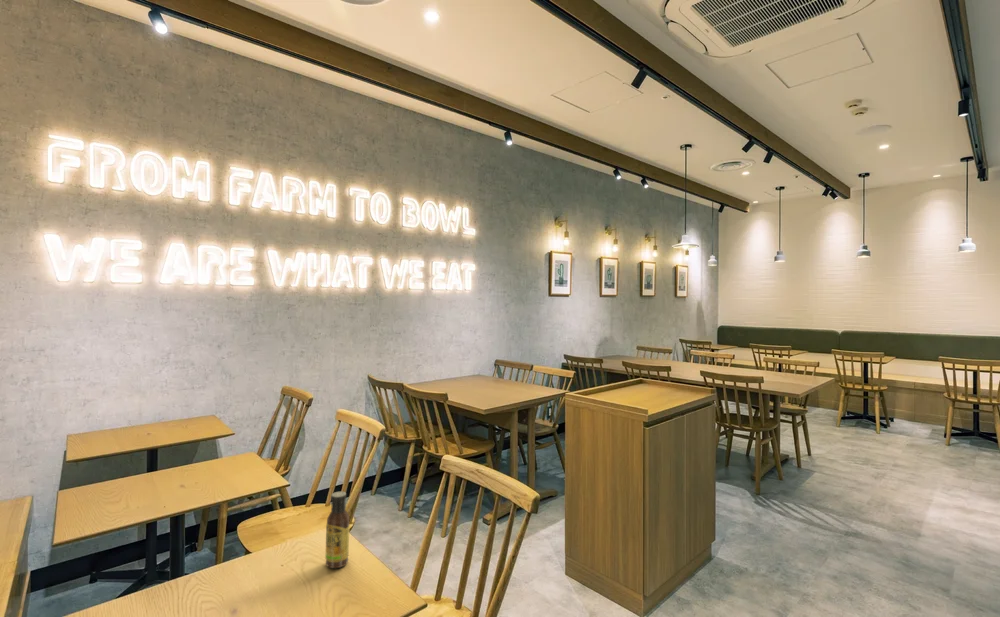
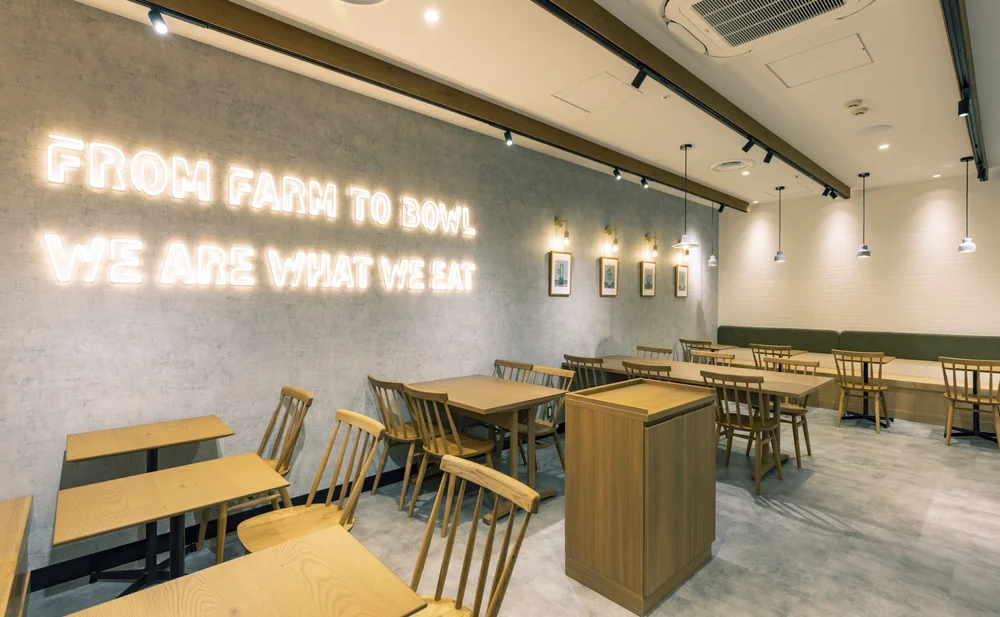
- sauce bottle [324,491,350,569]
